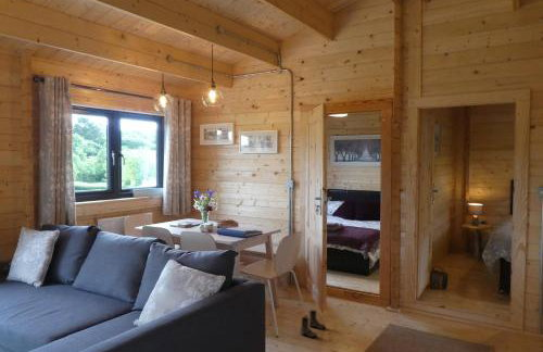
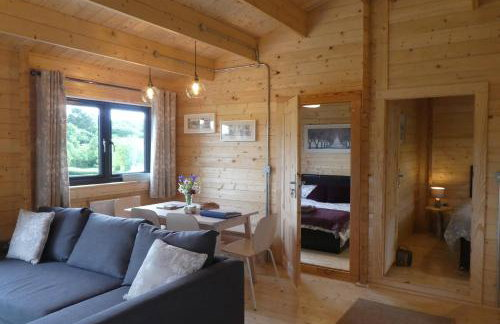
- boots [300,310,327,339]
